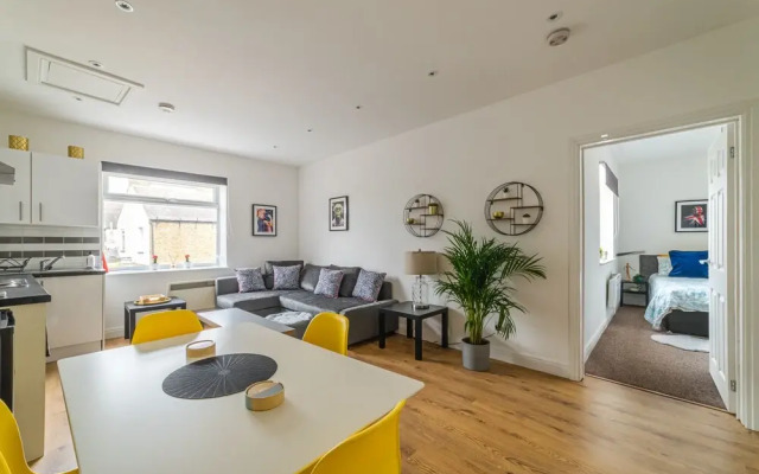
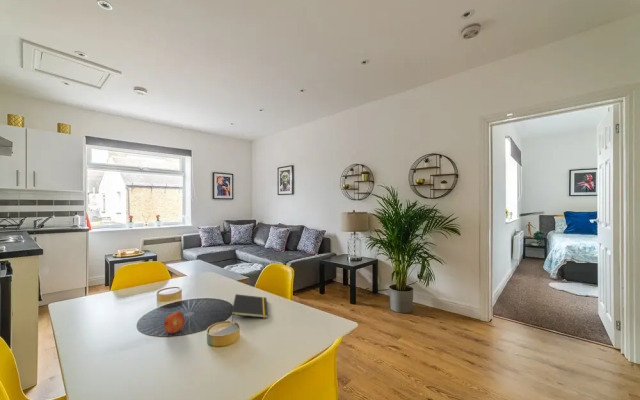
+ notepad [230,293,269,323]
+ fruit [163,311,186,335]
